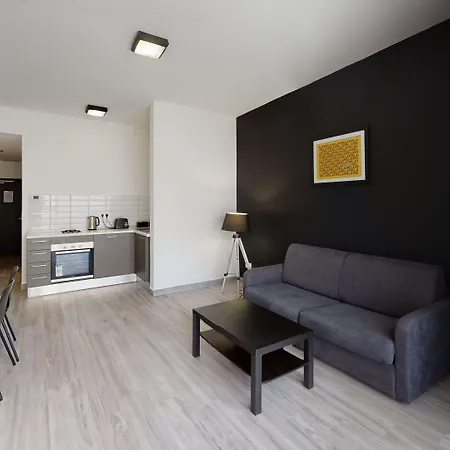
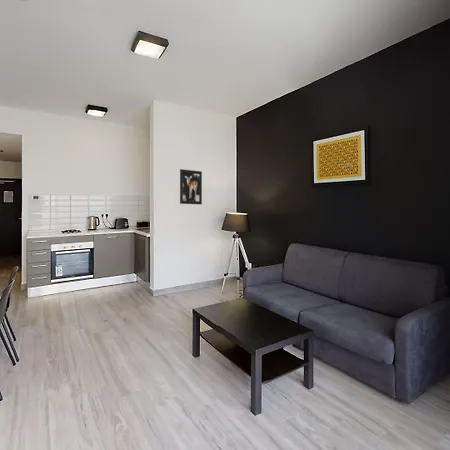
+ wall art [179,168,203,205]
